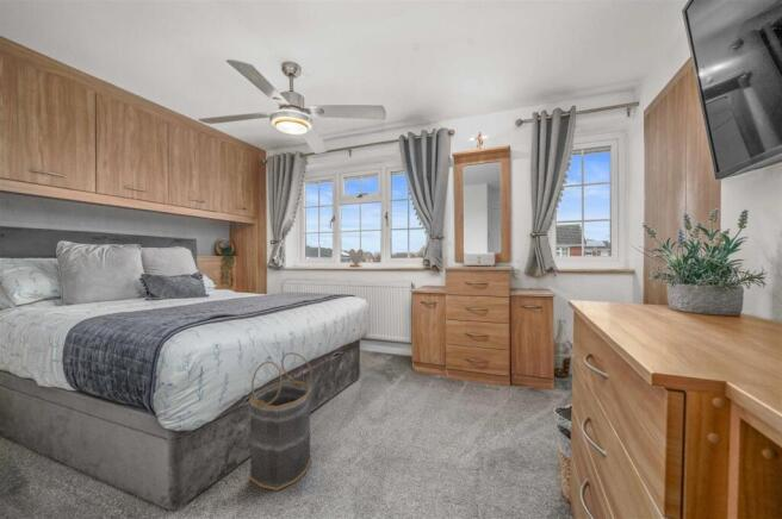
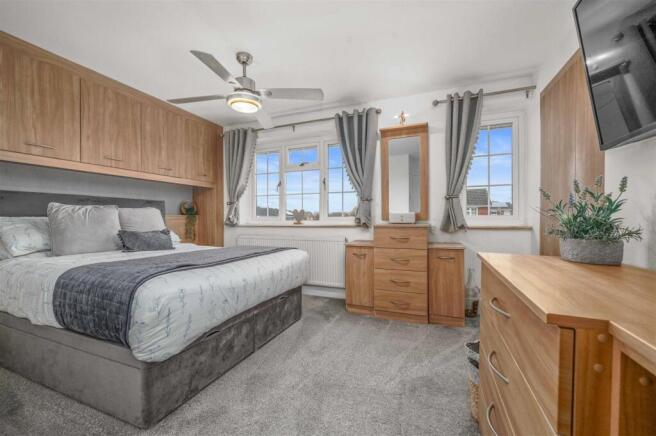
- basket [248,351,314,492]
